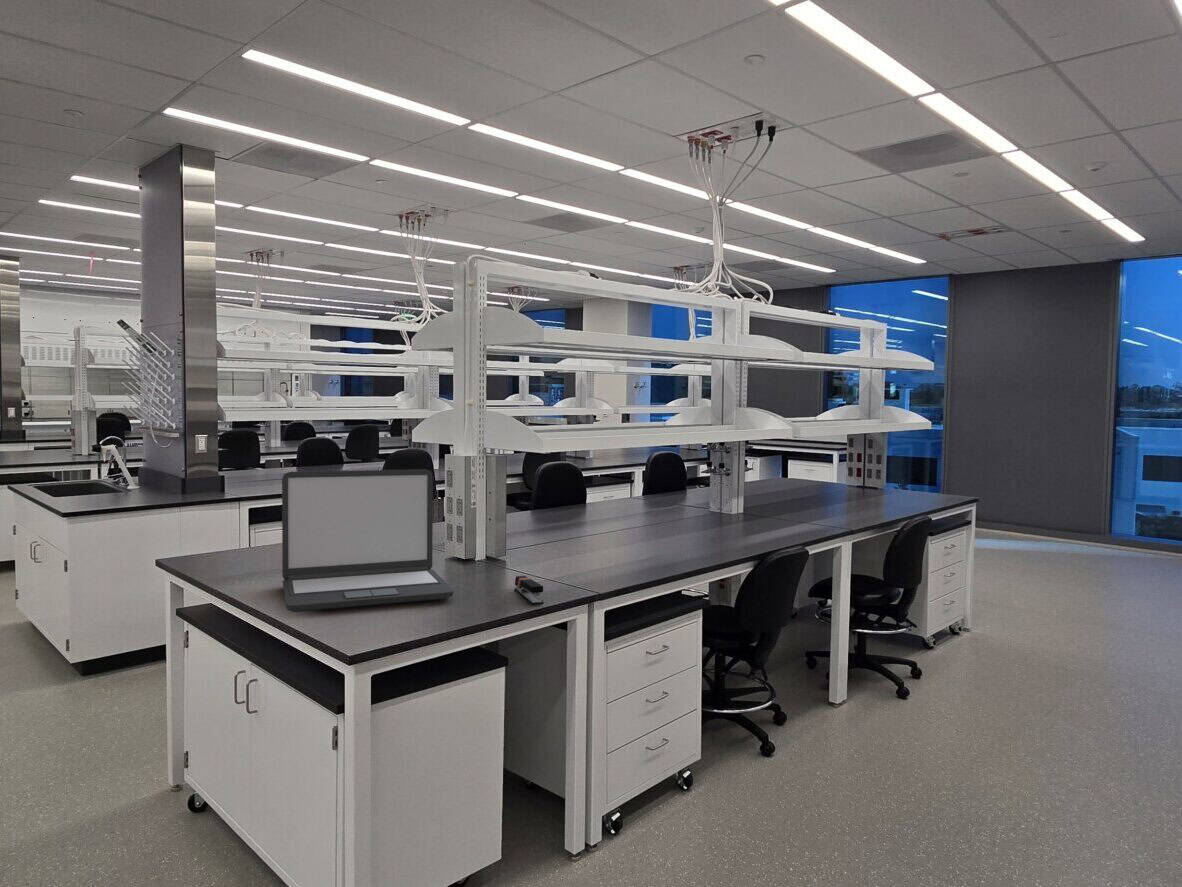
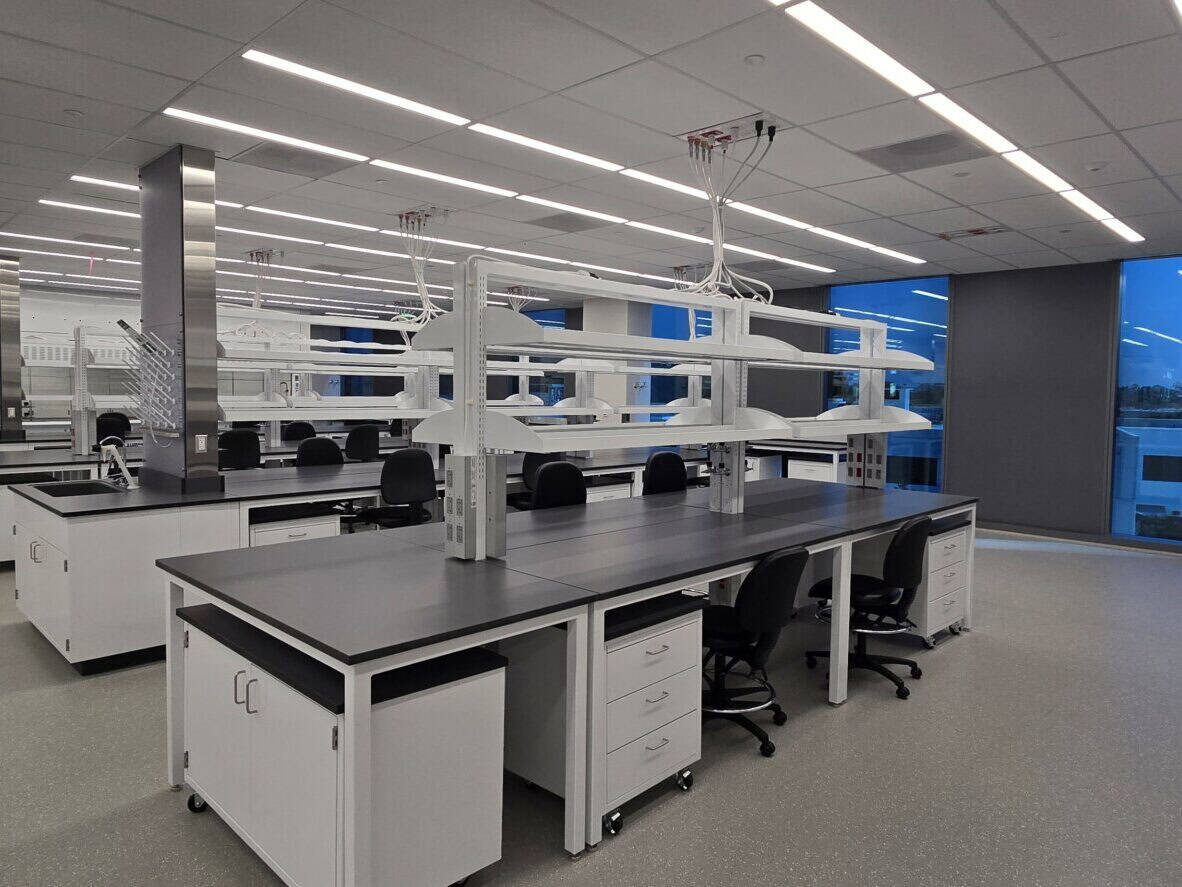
- laptop [281,468,455,613]
- stapler [513,575,545,606]
